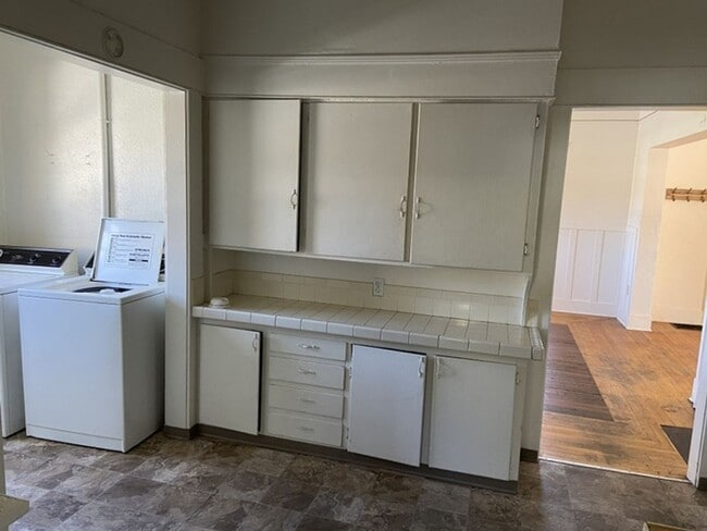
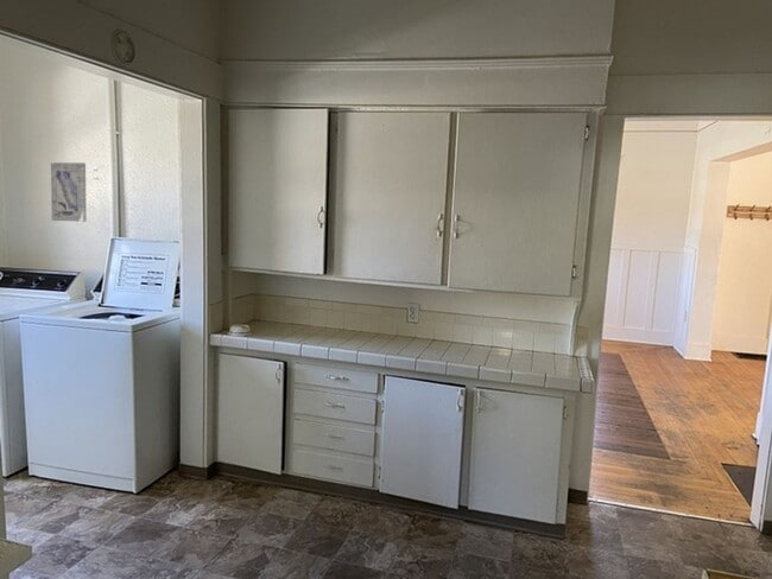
+ wall art [50,161,88,223]
